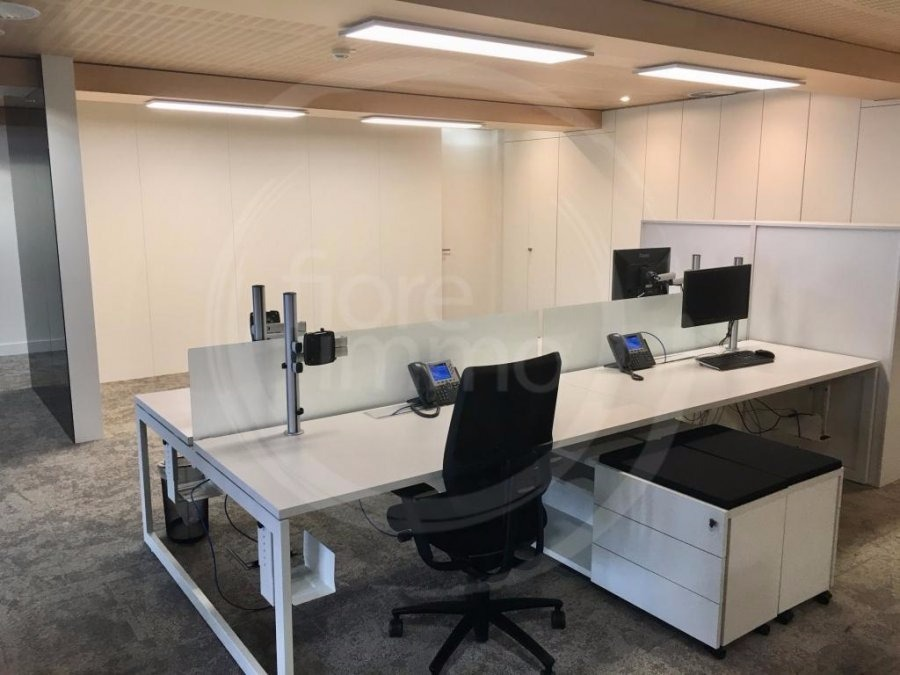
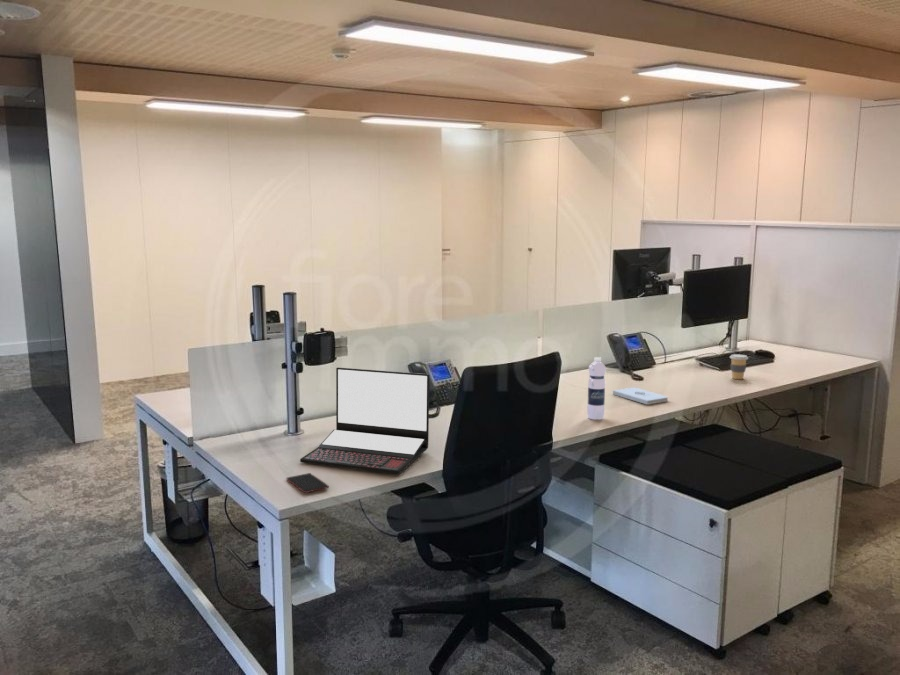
+ laptop [299,367,430,475]
+ notepad [612,387,669,406]
+ smartphone [285,472,330,494]
+ water bottle [586,356,607,420]
+ coffee cup [729,353,749,380]
